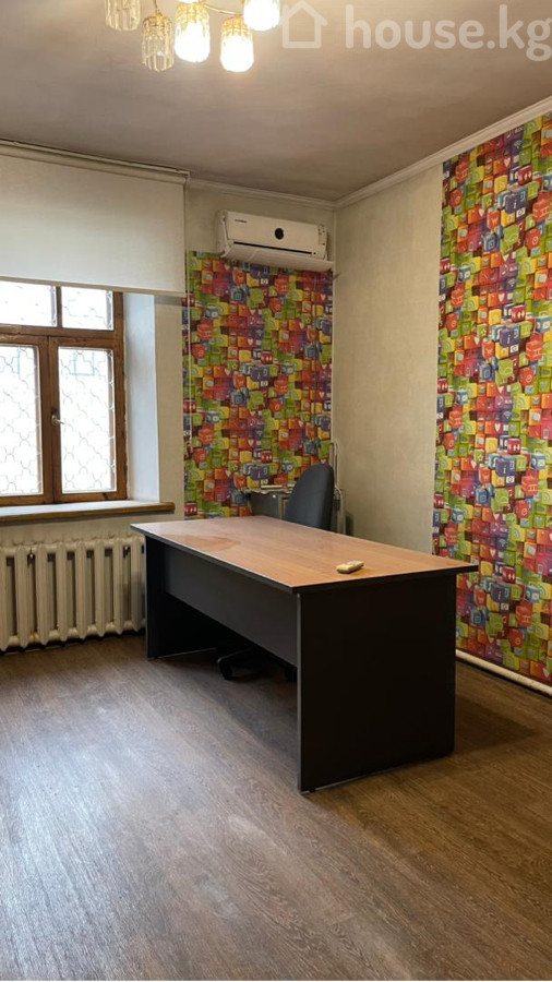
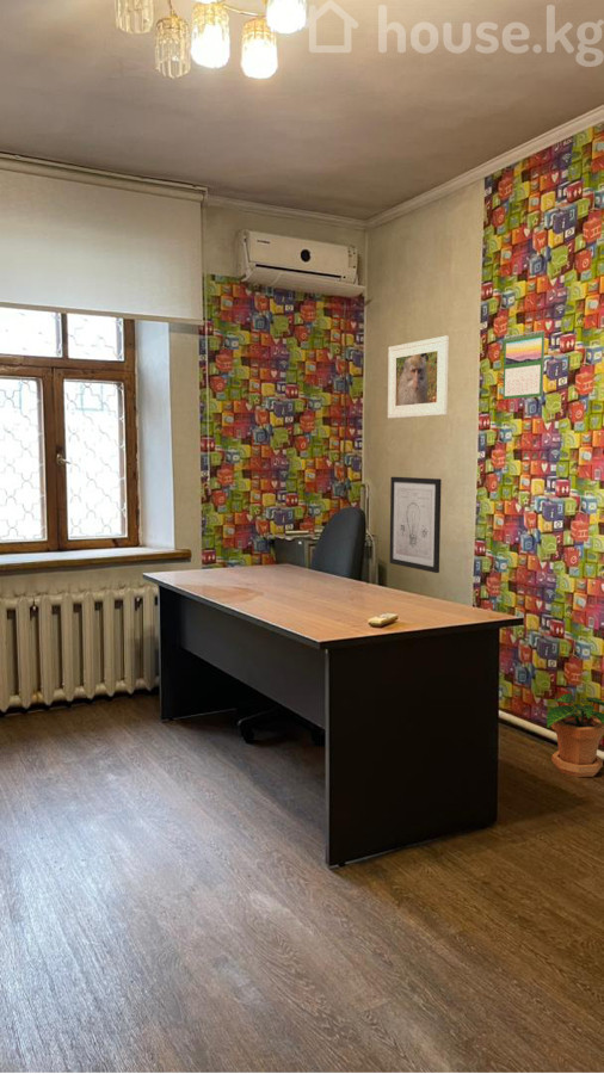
+ wall art [389,476,443,574]
+ calendar [501,329,547,401]
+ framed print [387,335,450,420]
+ potted plant [546,692,604,778]
